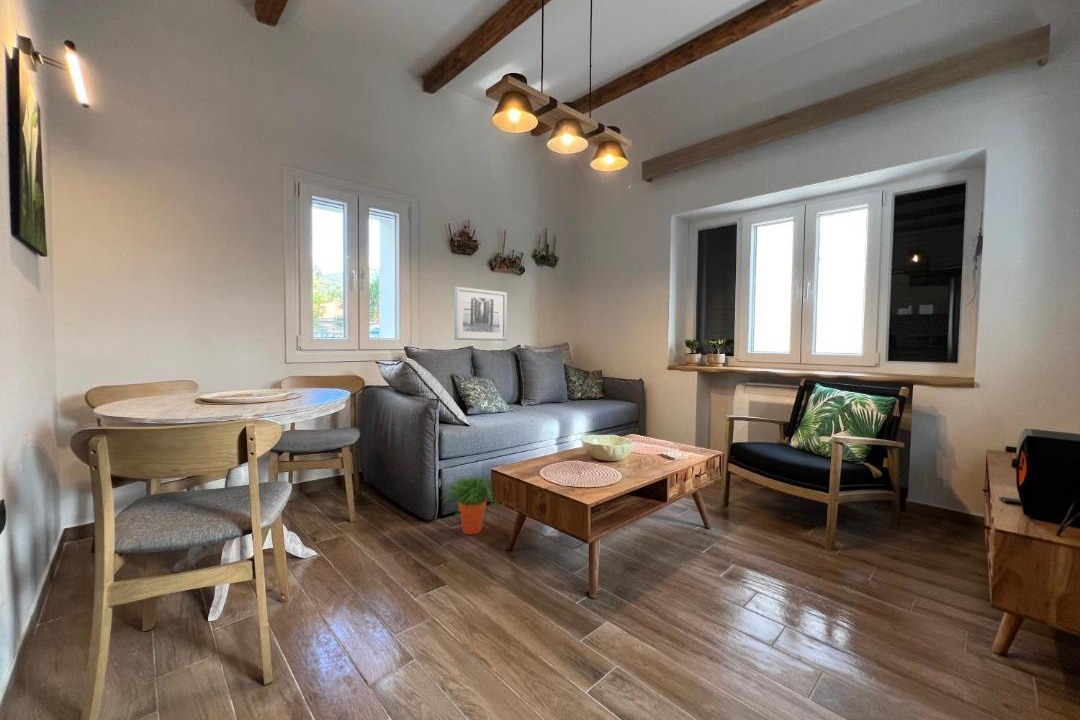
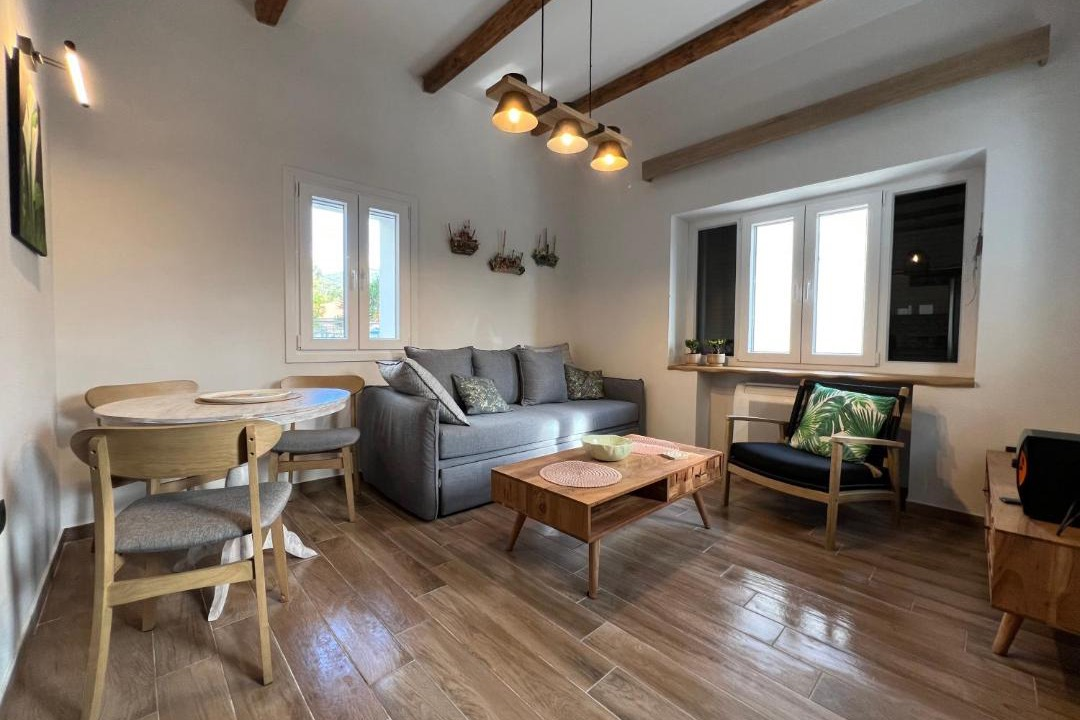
- wall art [453,286,508,342]
- potted plant [440,473,502,536]
